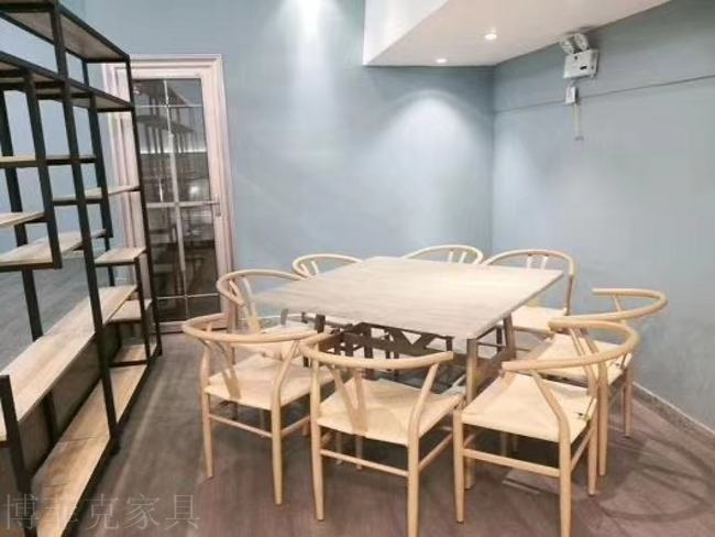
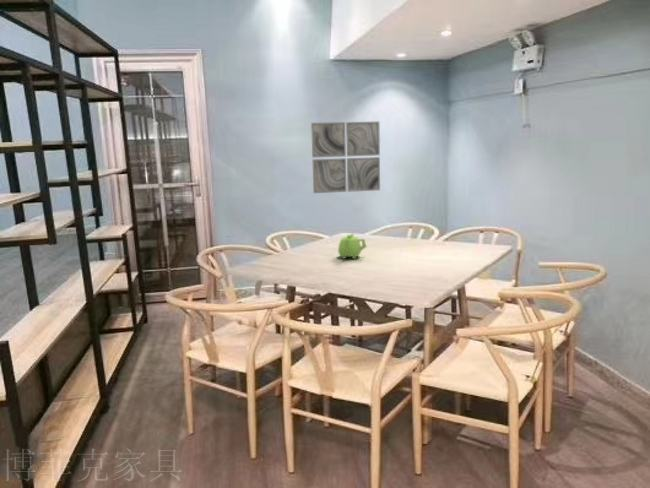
+ teapot [337,232,367,260]
+ wall art [310,121,381,194]
